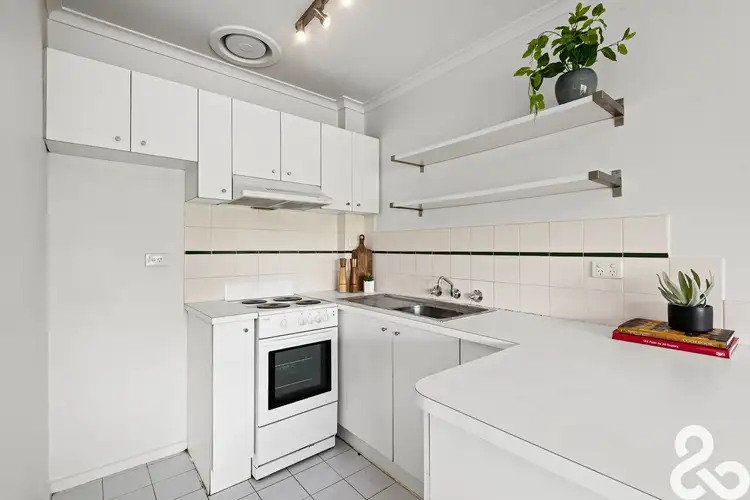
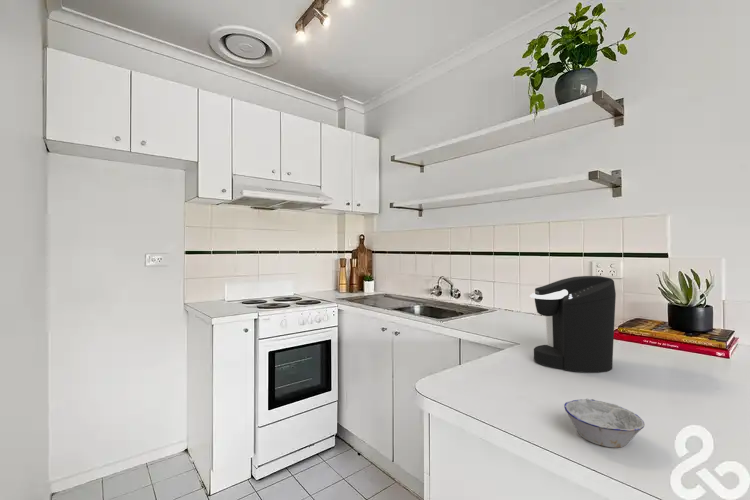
+ bowl [563,398,645,449]
+ coffee maker [529,275,617,374]
